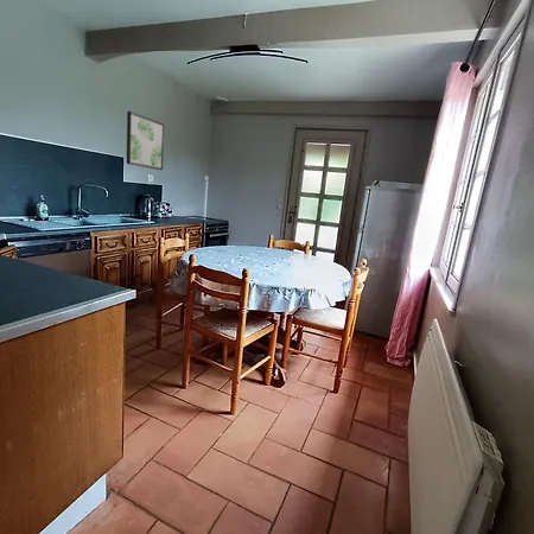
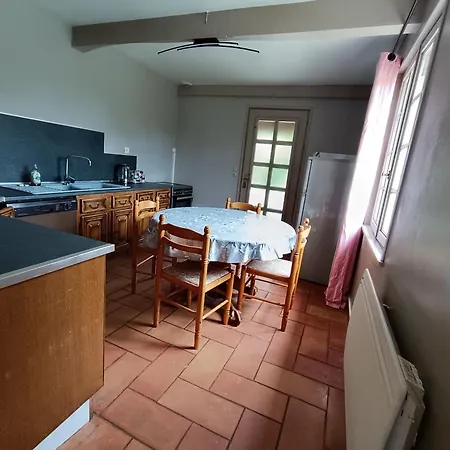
- wall art [126,110,166,171]
